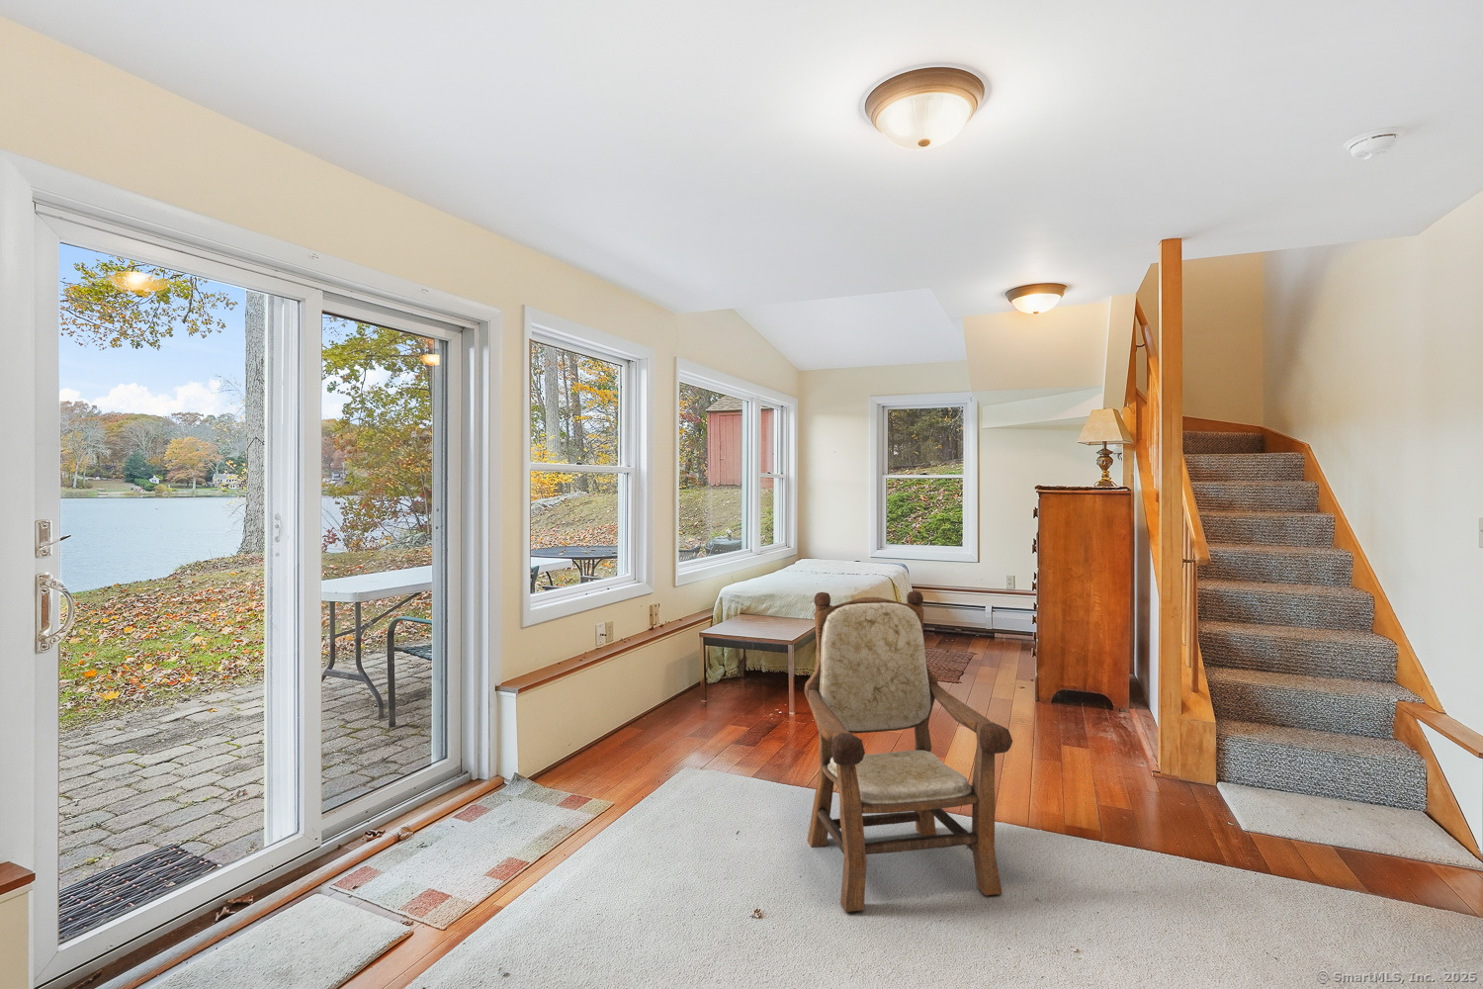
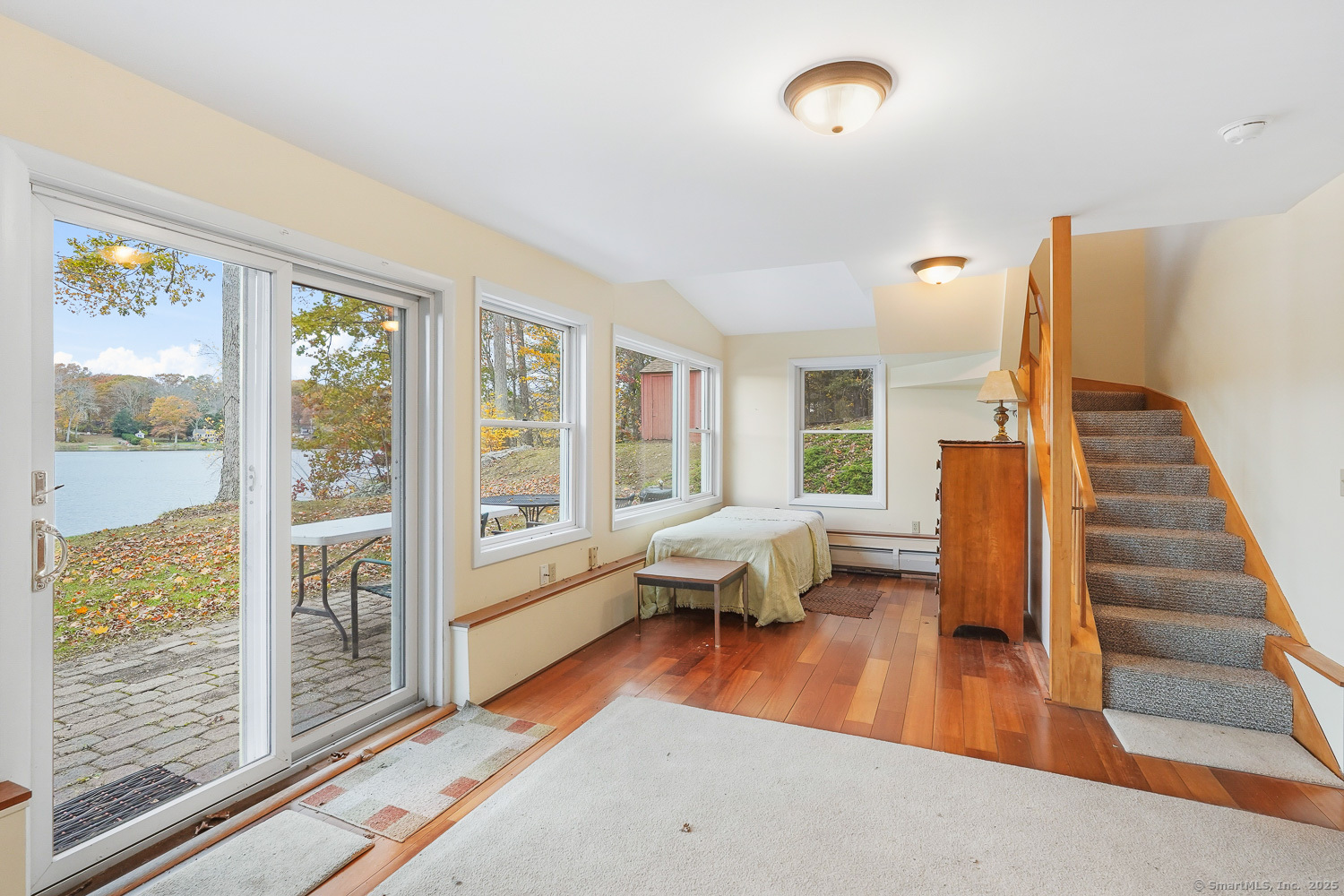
- armchair [803,591,1013,913]
